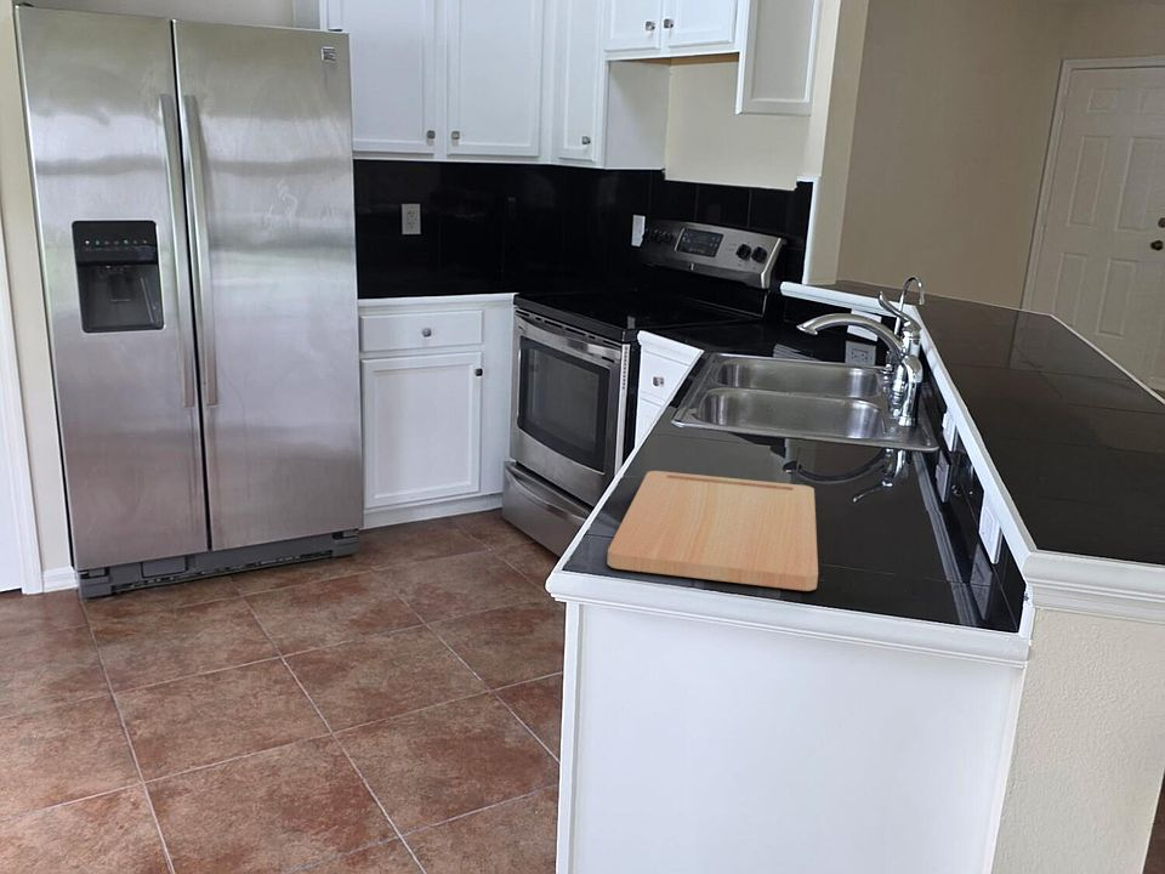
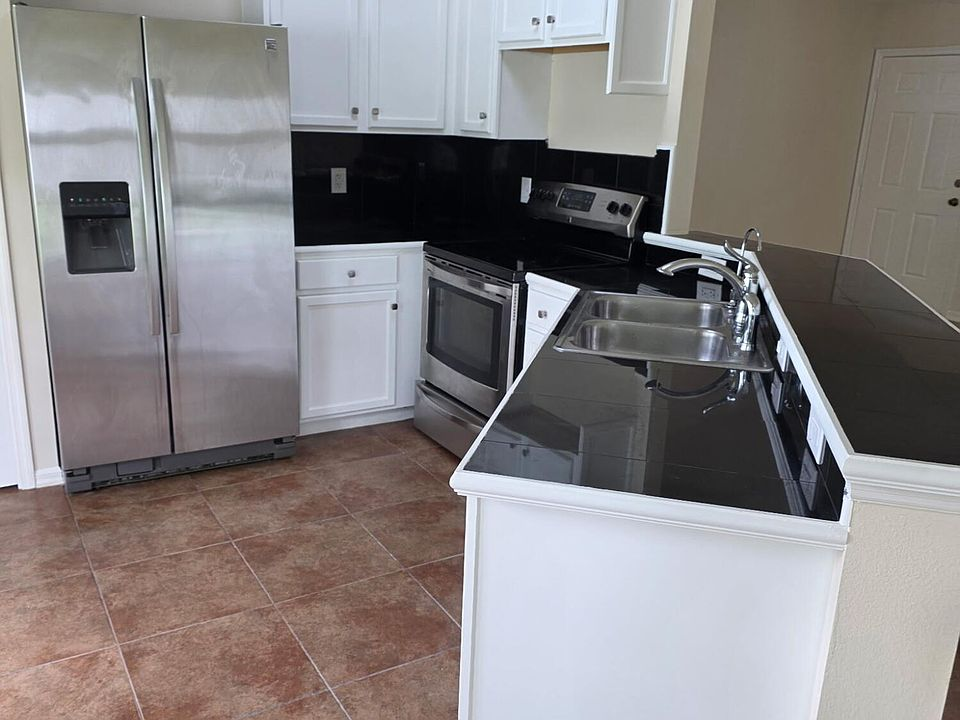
- cutting board [606,470,819,592]
